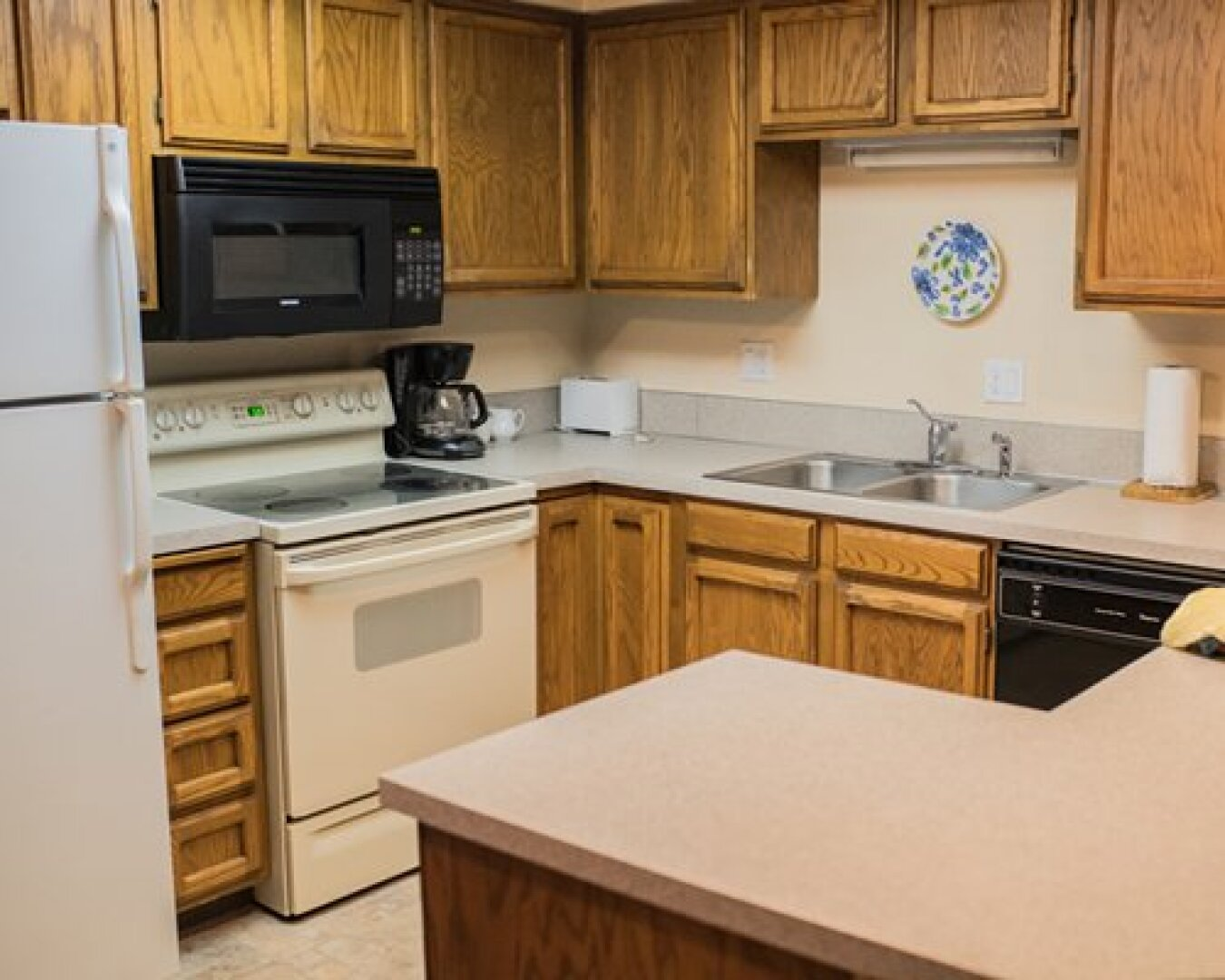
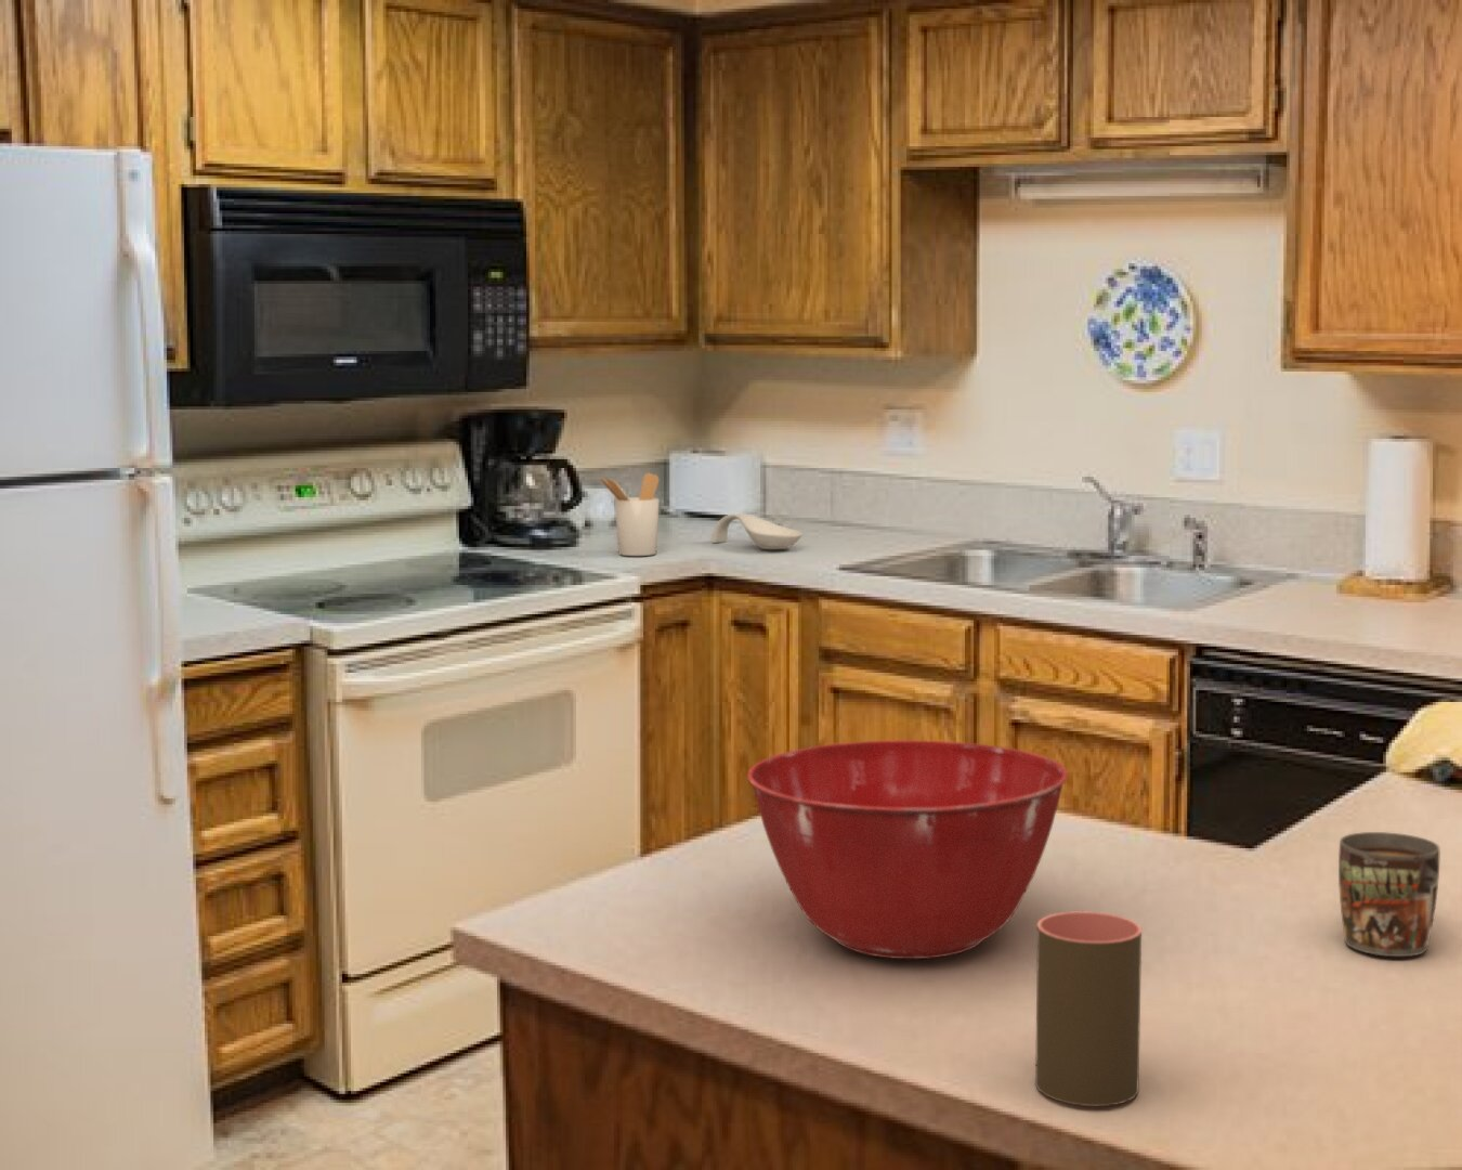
+ mug [1338,831,1441,957]
+ utensil holder [597,473,661,556]
+ mixing bowl [746,739,1069,960]
+ spoon rest [710,512,803,550]
+ cup [1035,910,1142,1107]
